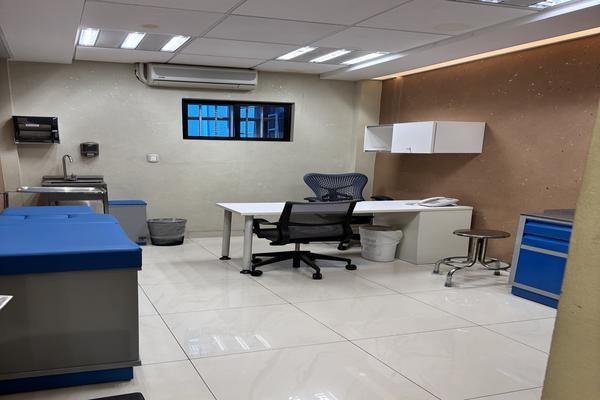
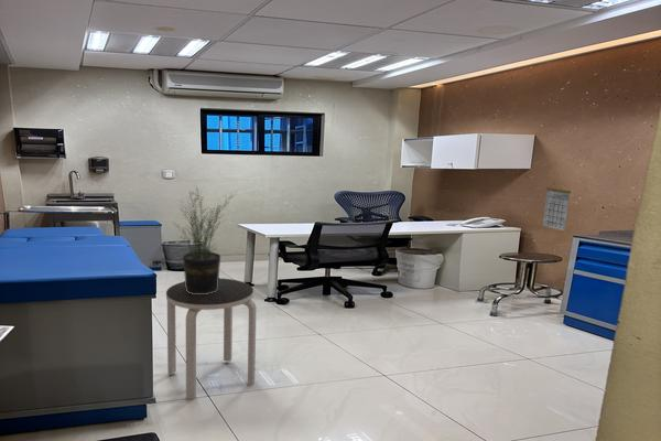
+ calendar [542,182,572,232]
+ potted plant [171,184,241,294]
+ side table [165,277,258,401]
